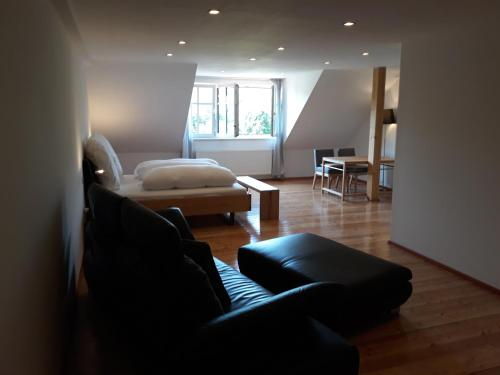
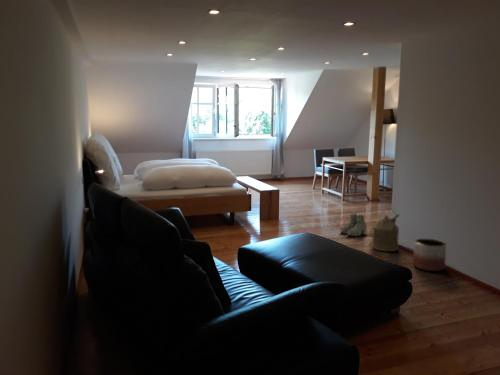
+ boots [339,212,368,237]
+ planter [412,238,447,272]
+ watering can [369,208,400,252]
